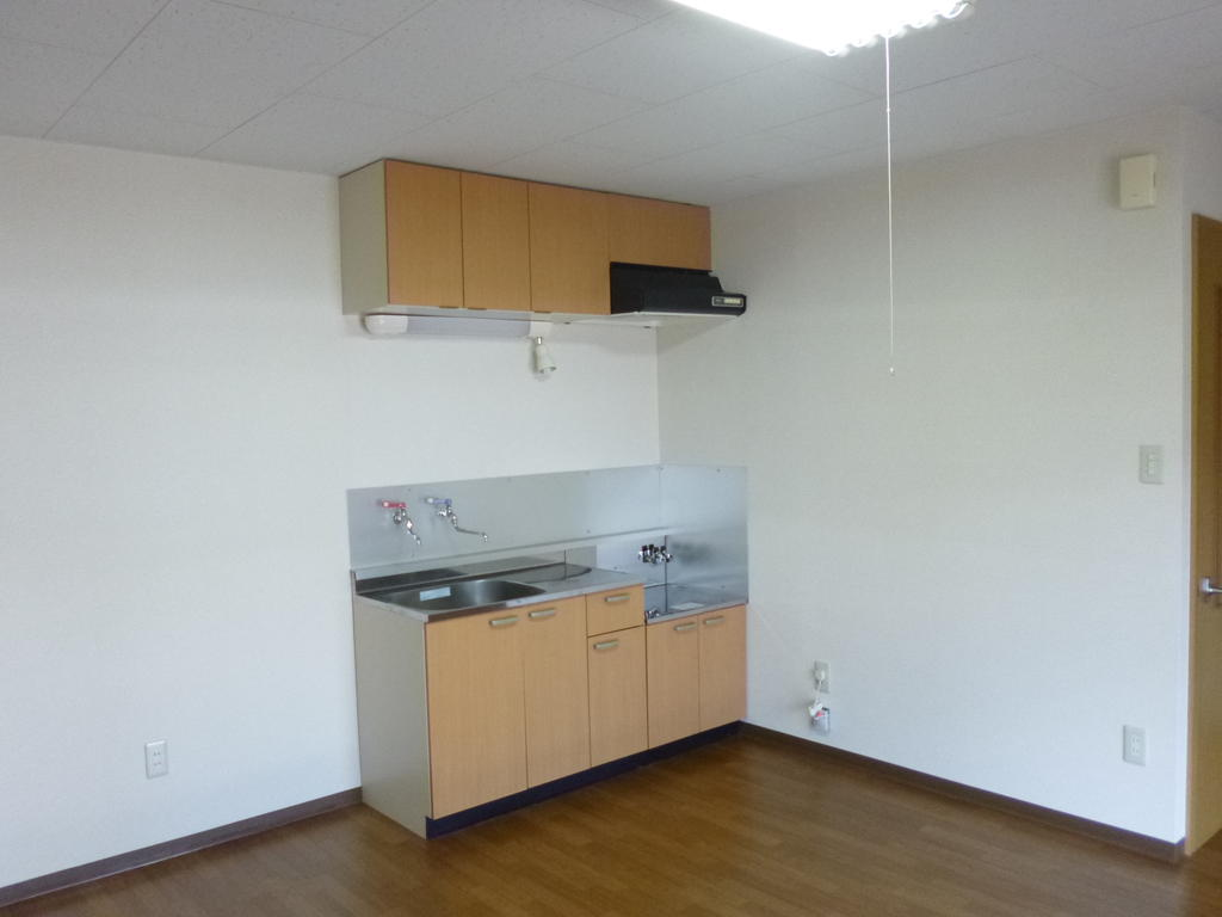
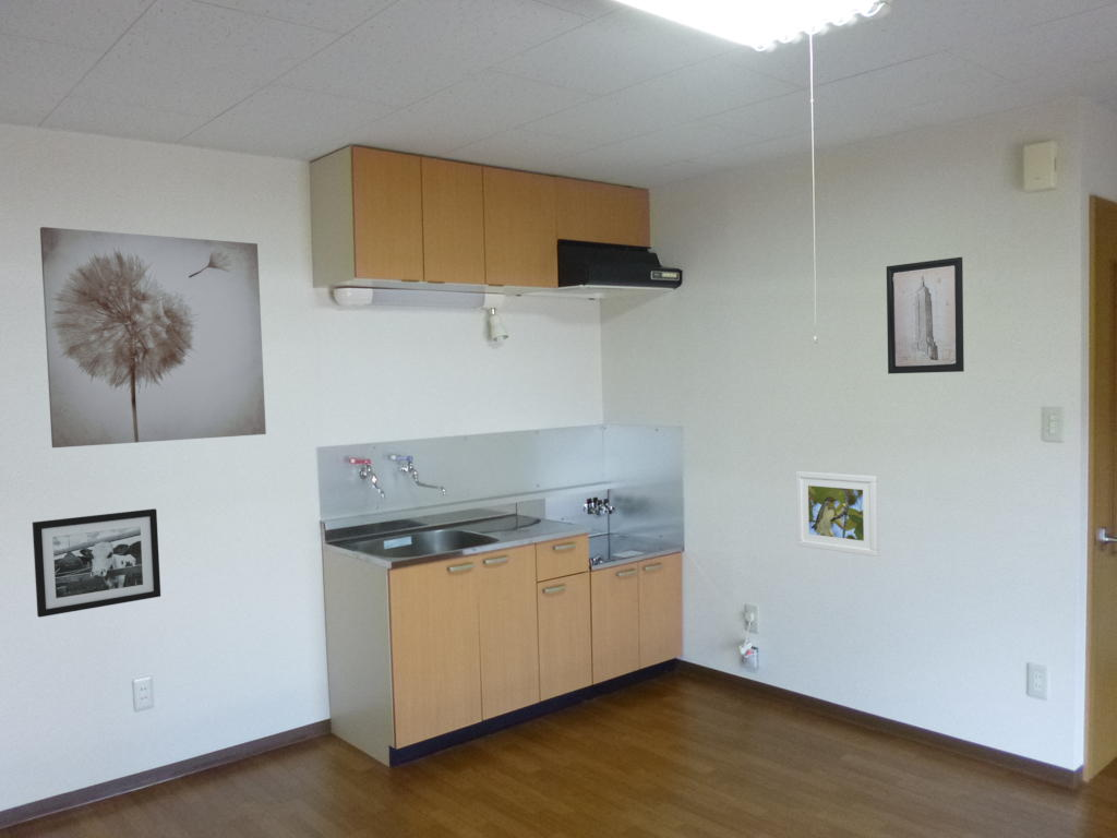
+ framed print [795,470,880,558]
+ wall art [39,226,267,448]
+ wall art [886,256,965,375]
+ picture frame [32,507,161,619]
